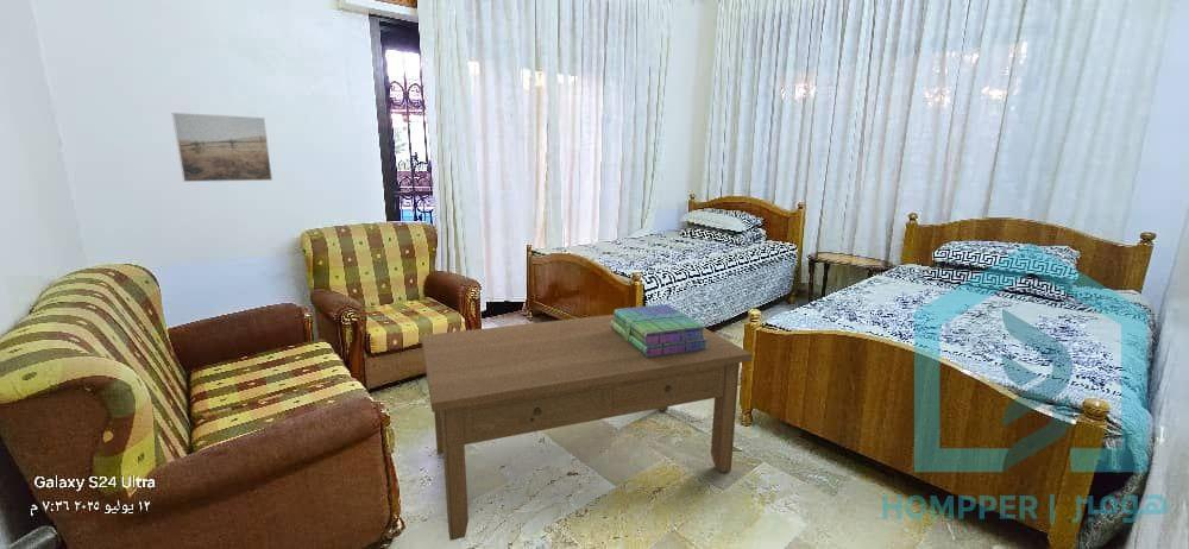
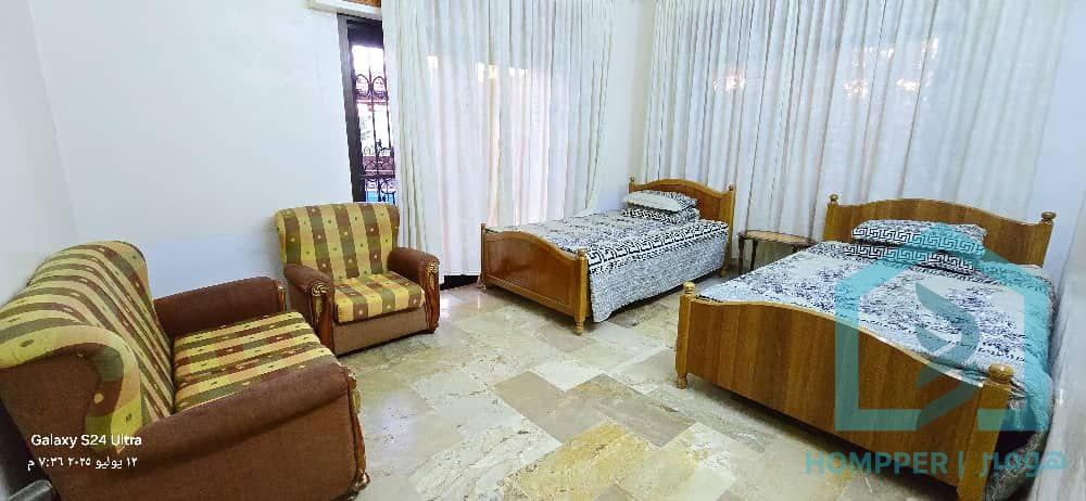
- stack of books [610,303,707,358]
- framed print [171,112,273,183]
- coffee table [420,314,754,542]
